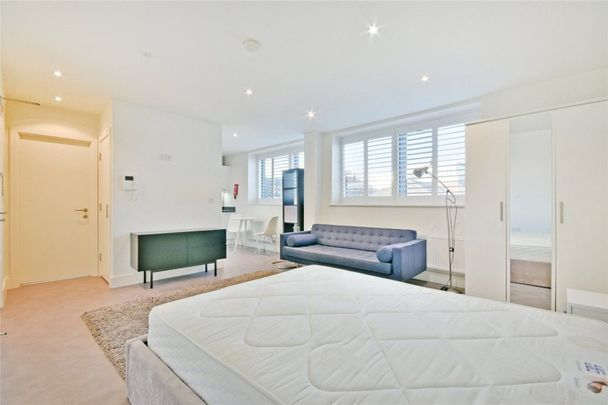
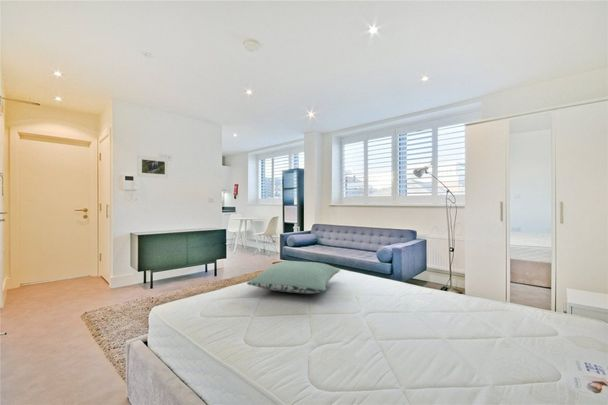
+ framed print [136,154,170,179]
+ pillow [246,260,341,295]
